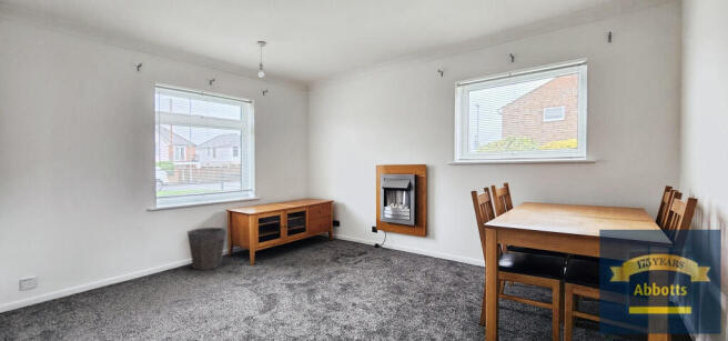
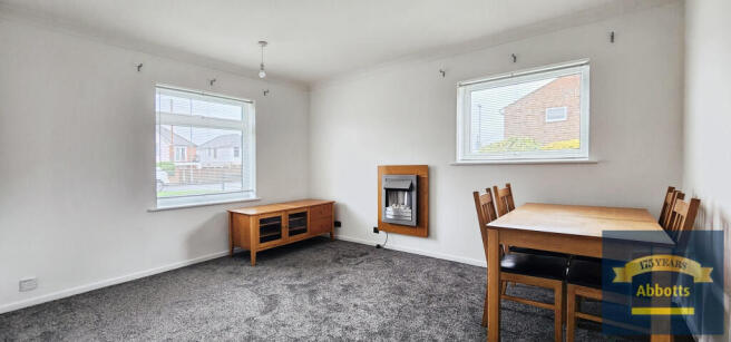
- waste bin [186,227,228,271]
